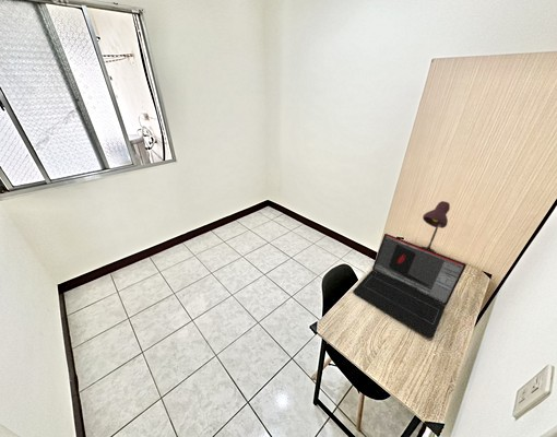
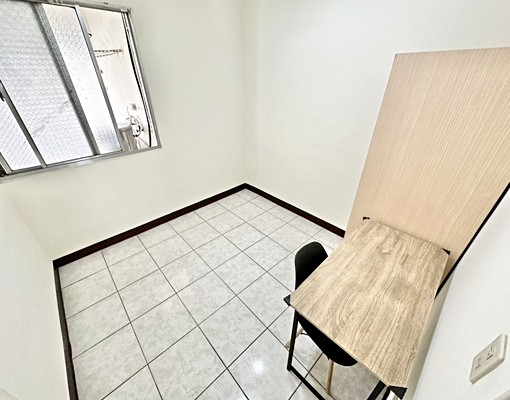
- desk lamp [422,200,451,252]
- laptop [353,233,467,339]
